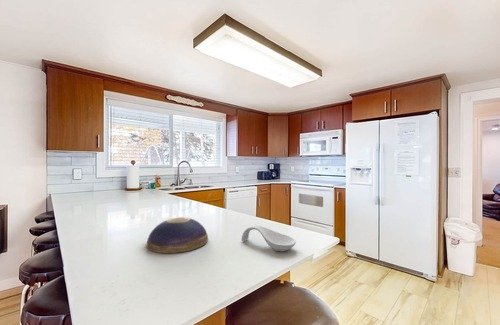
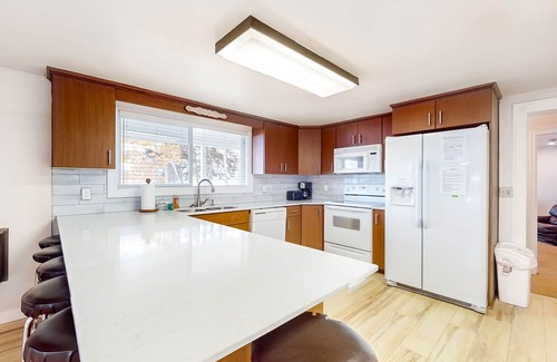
- spoon rest [240,225,297,252]
- decorative bowl [145,216,209,254]
